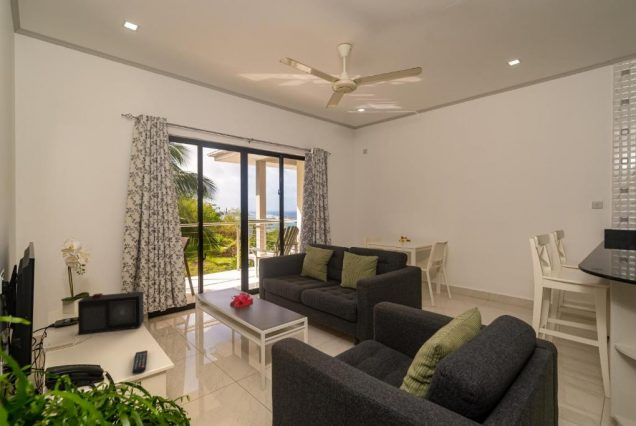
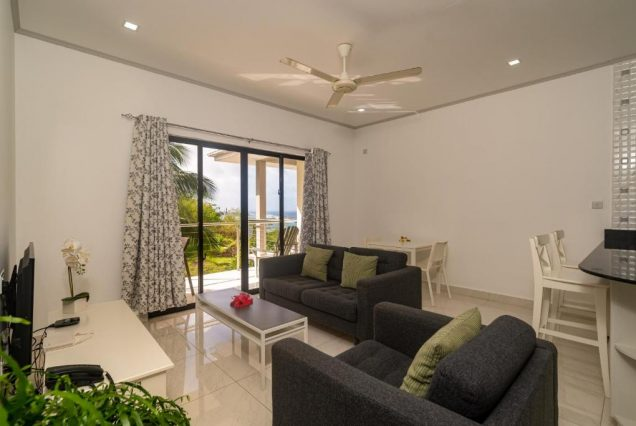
- remote control [131,349,149,375]
- speaker [77,291,145,336]
